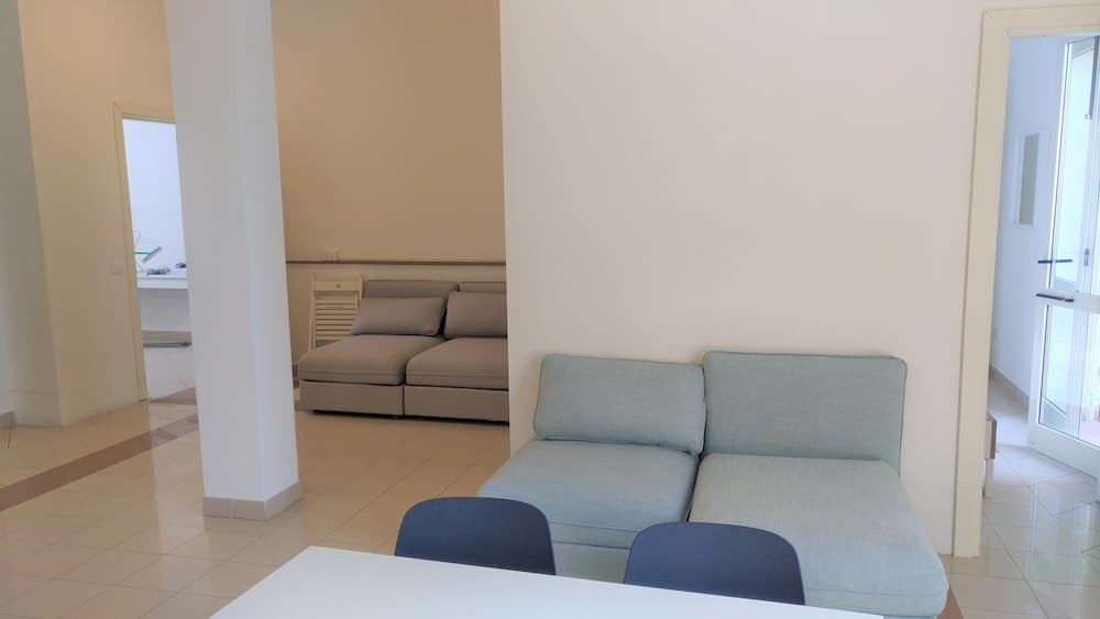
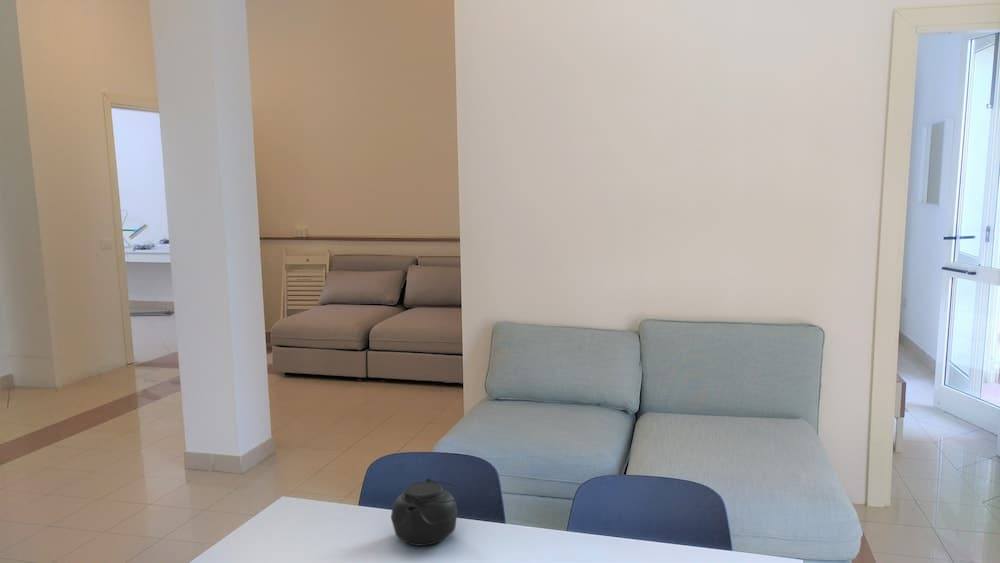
+ teapot [390,478,462,547]
